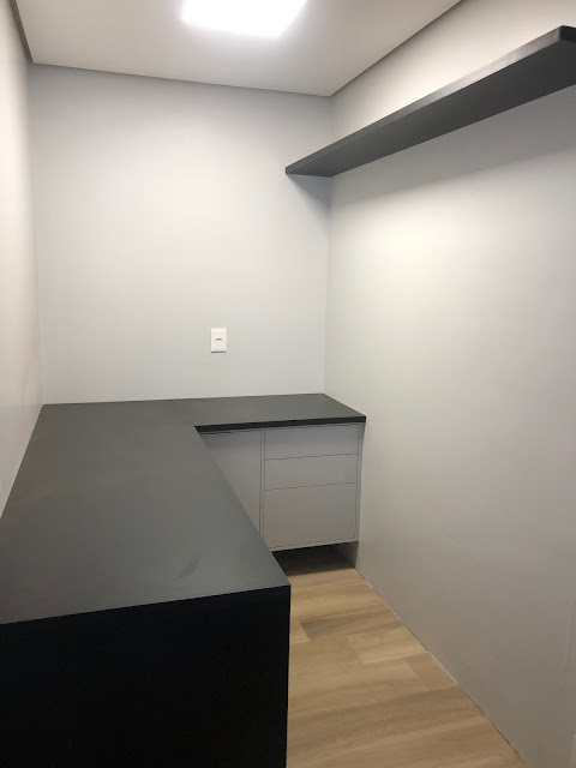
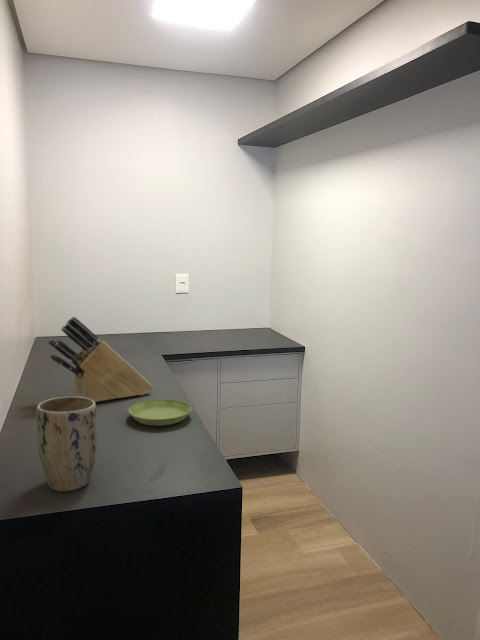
+ knife block [47,315,154,403]
+ plant pot [36,395,98,492]
+ saucer [127,398,193,427]
